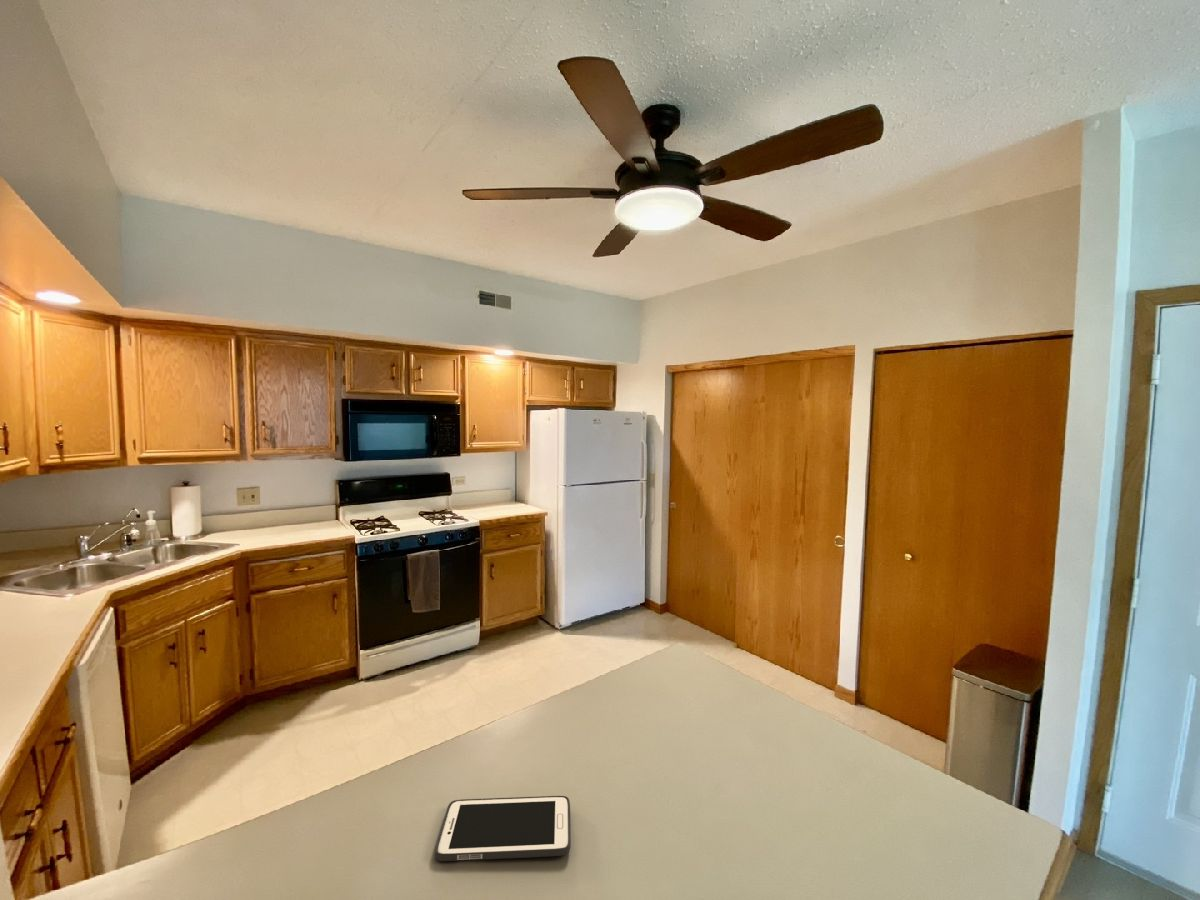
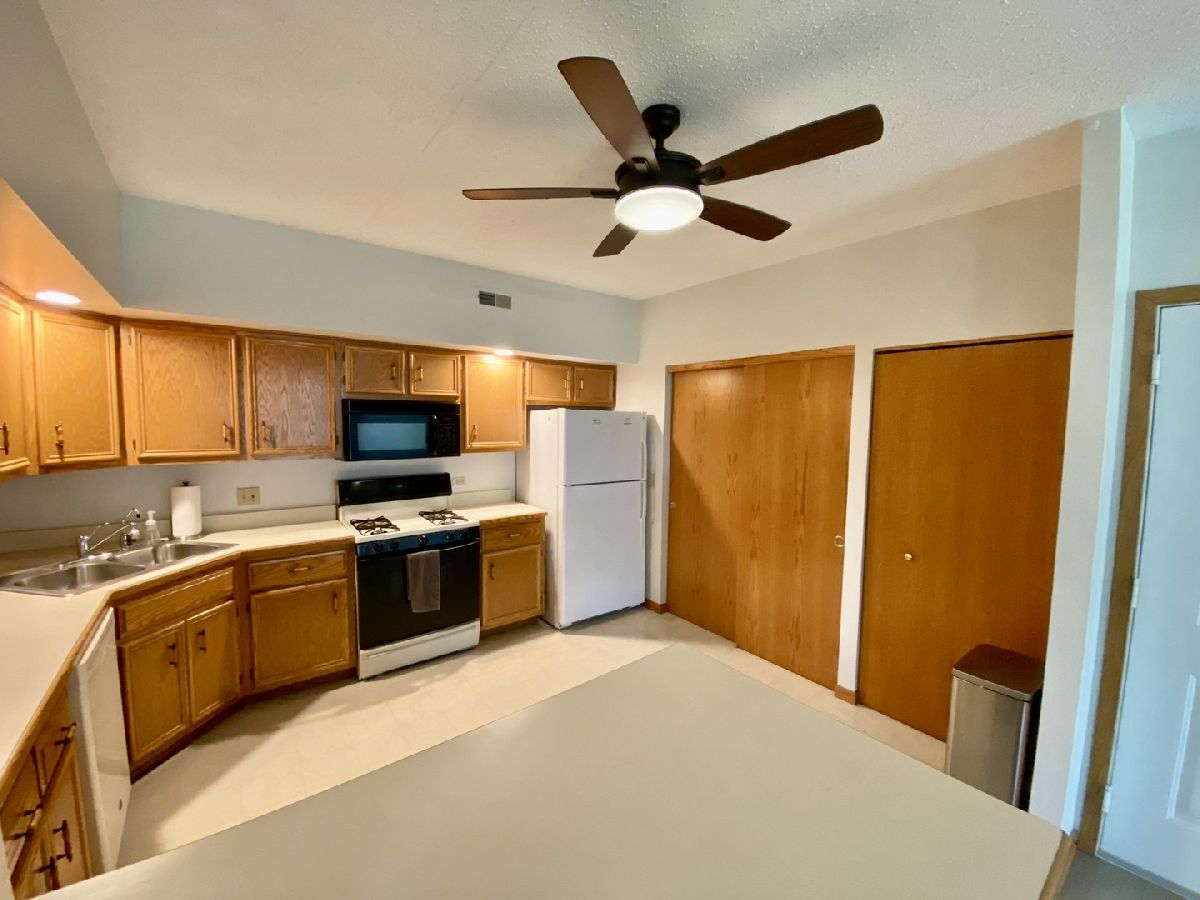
- cell phone [434,795,572,862]
